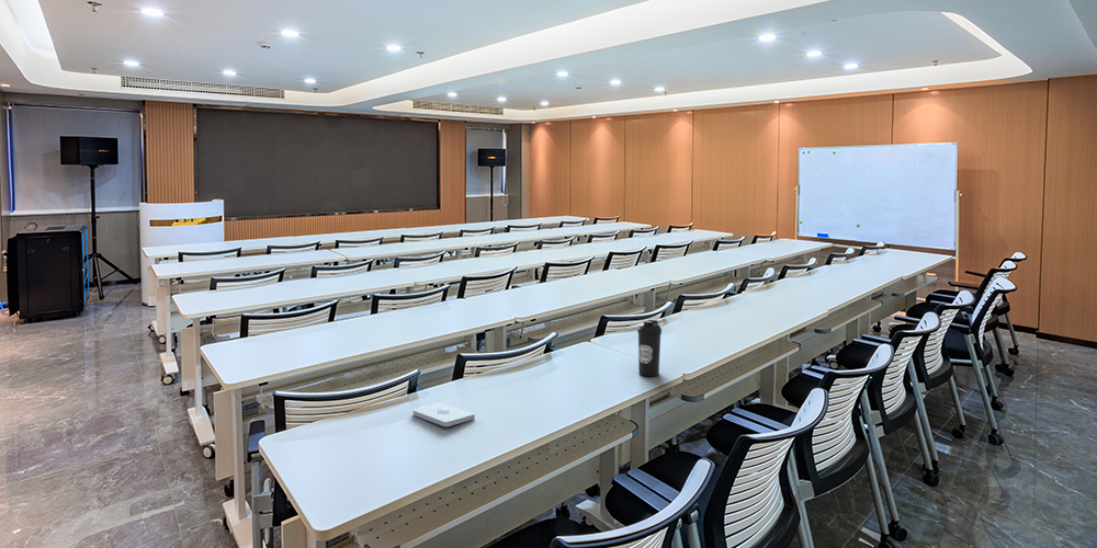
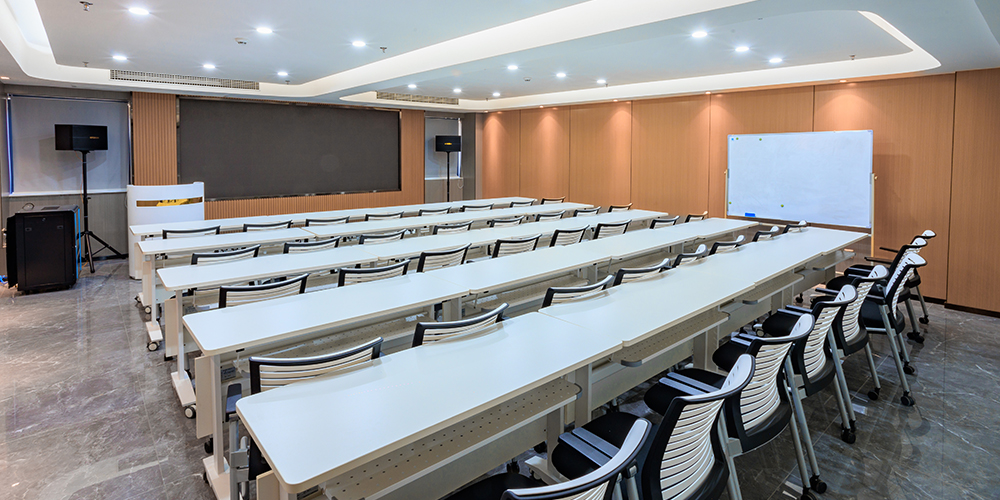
- notepad [411,401,476,427]
- water bottle [636,319,663,377]
